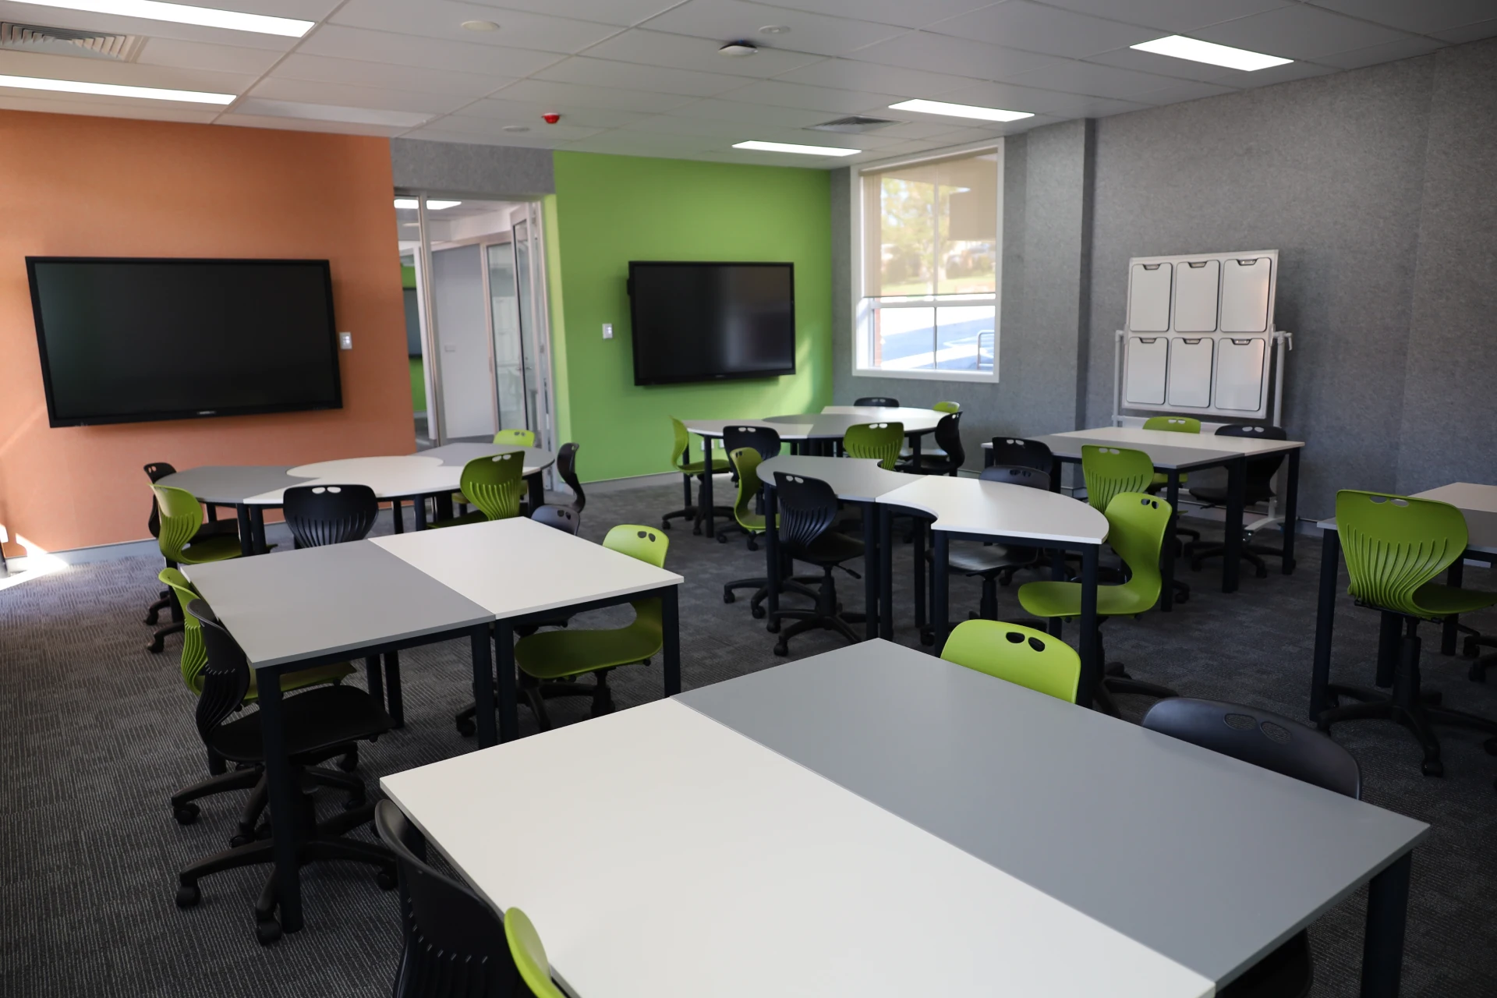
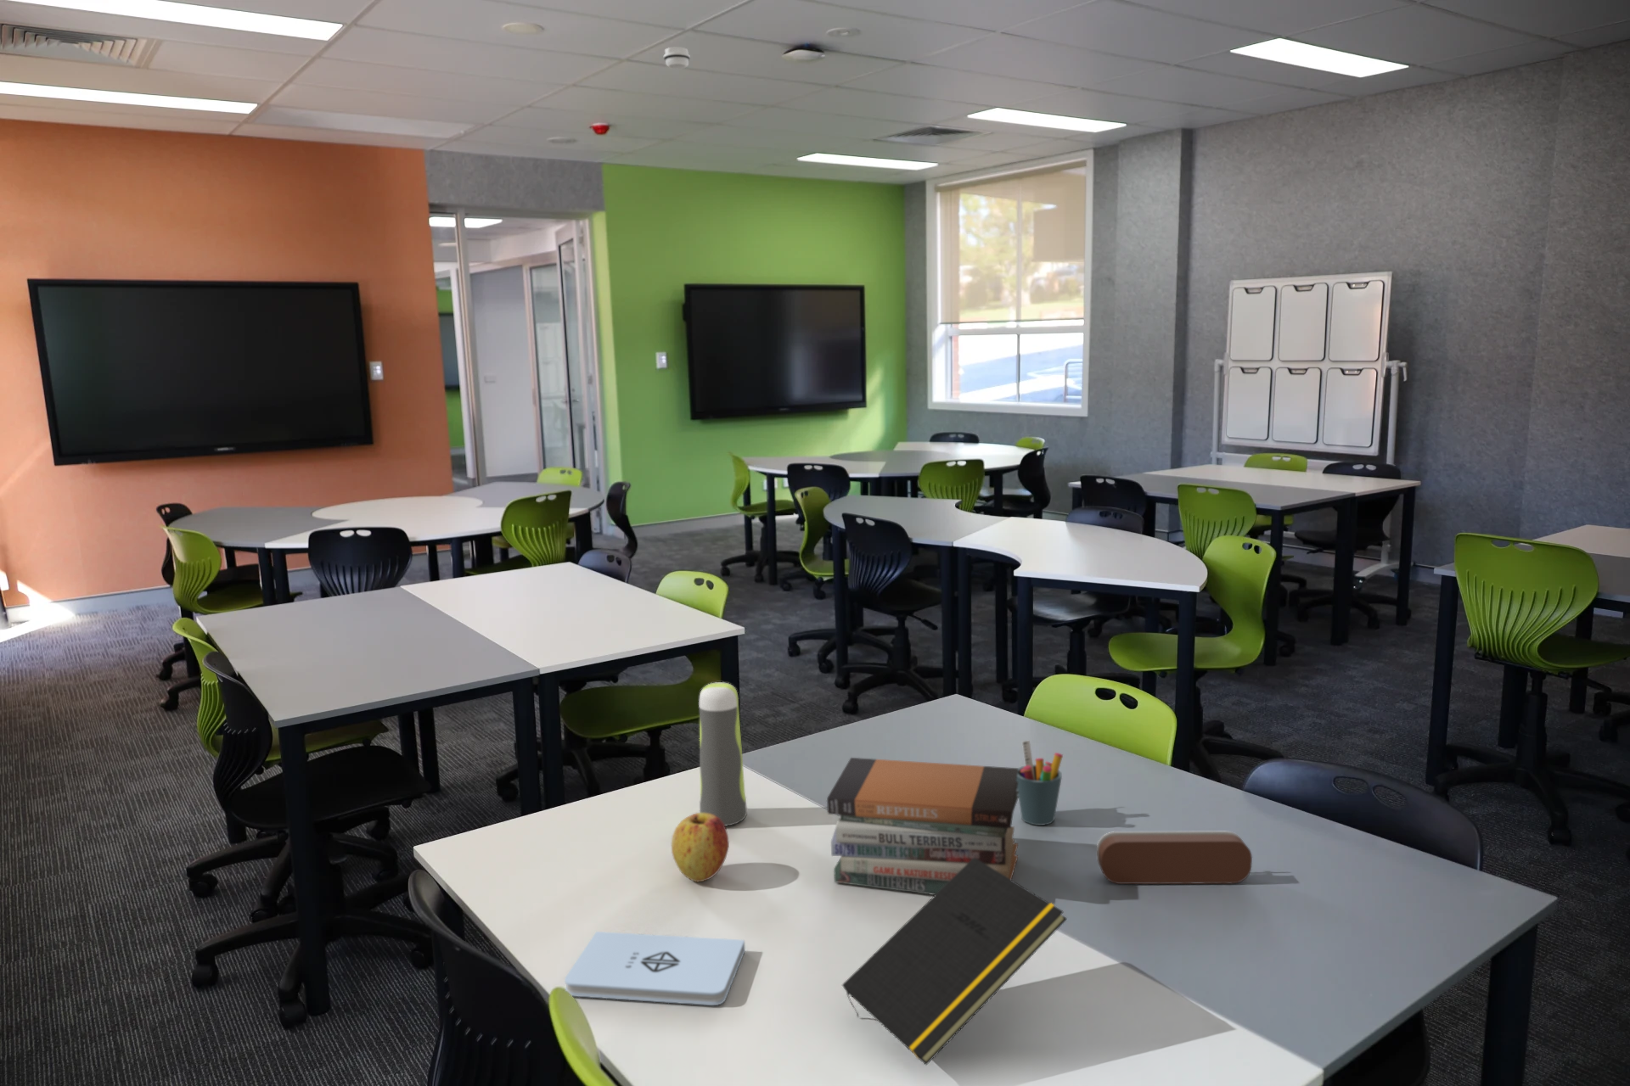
+ book stack [826,756,1019,896]
+ notepad [564,931,746,1006]
+ notepad [842,857,1068,1067]
+ apple [671,812,730,884]
+ pen holder [1016,739,1064,827]
+ water bottle [699,681,748,827]
+ smoke detector [663,46,691,69]
+ pencil case [1096,830,1253,885]
